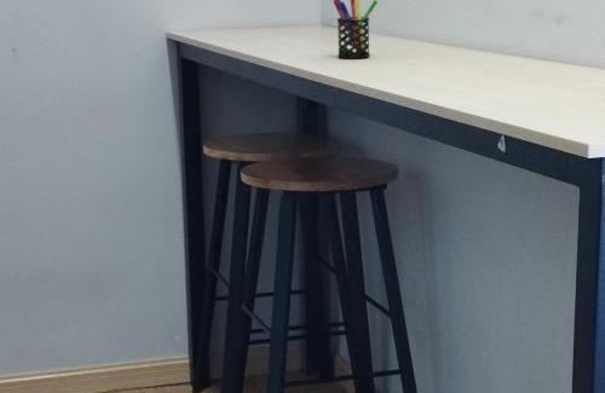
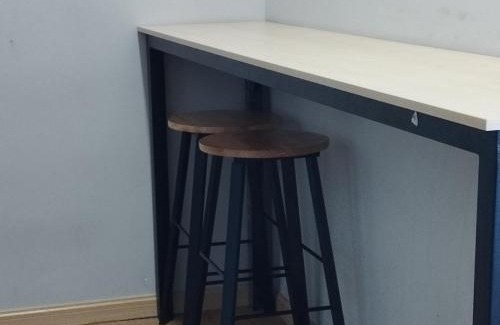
- pen holder [332,0,379,60]
